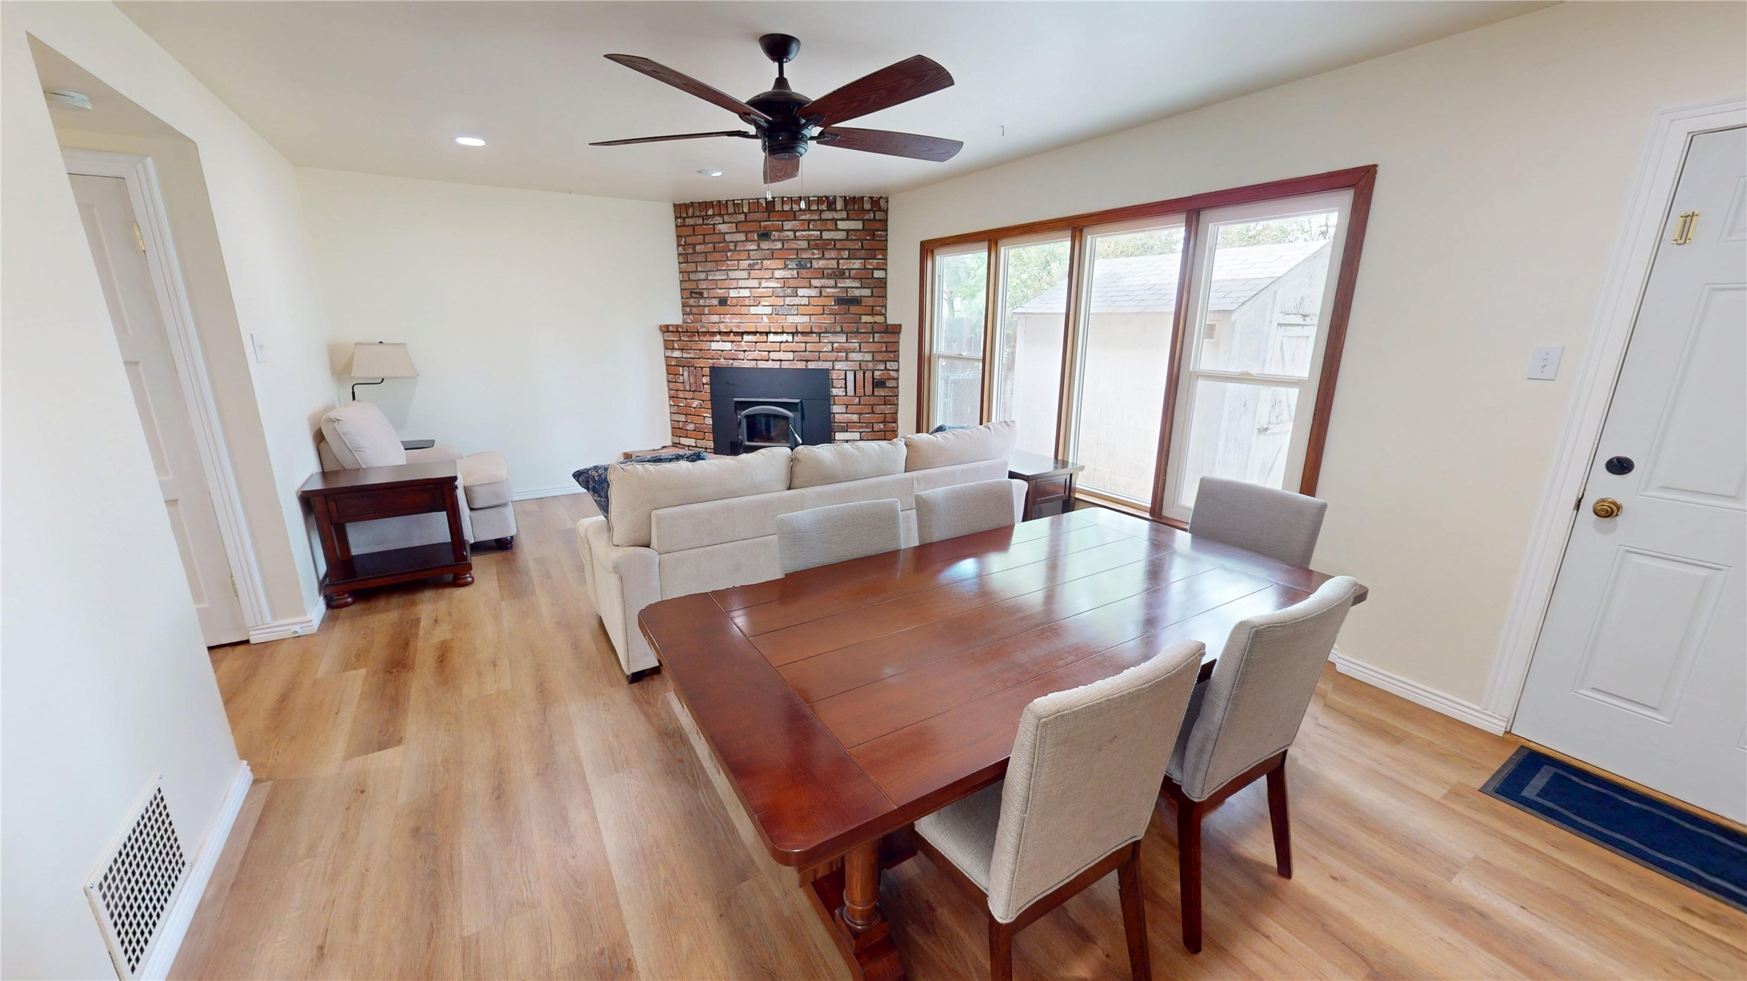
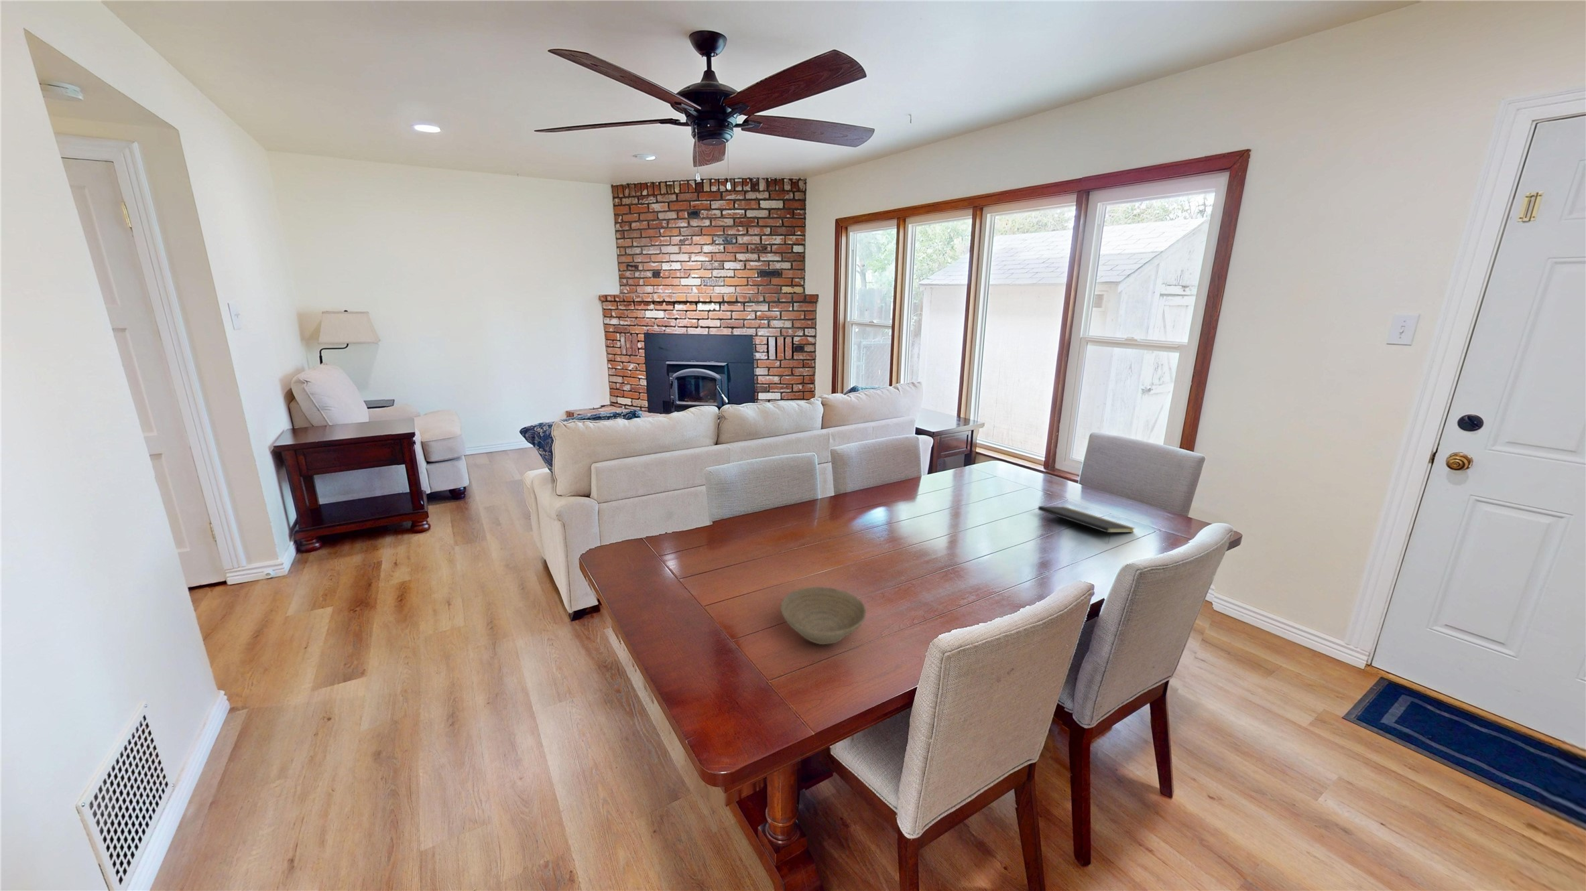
+ notepad [1037,505,1136,544]
+ bowl [780,586,867,645]
